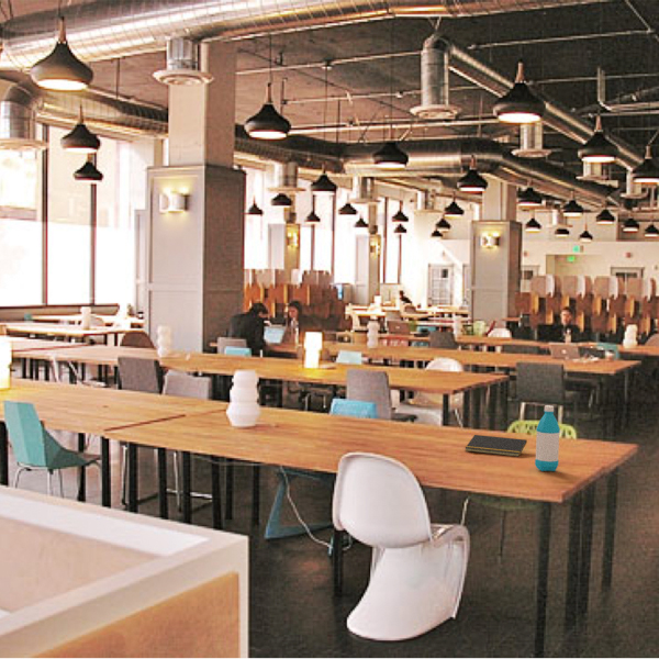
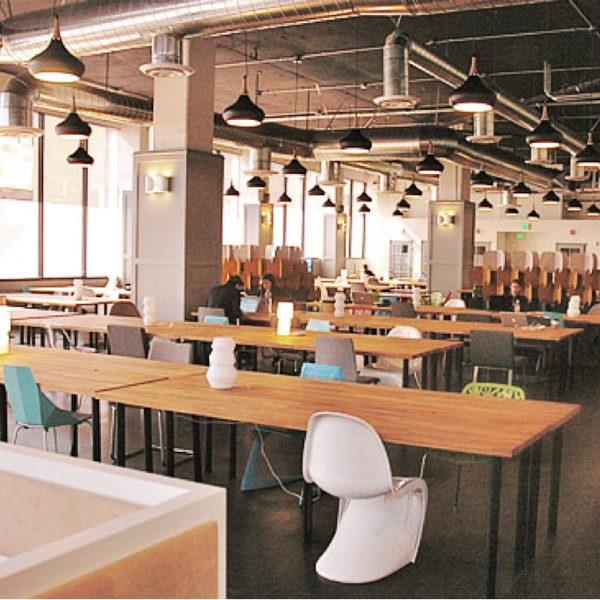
- notepad [465,434,528,458]
- water bottle [534,404,561,472]
